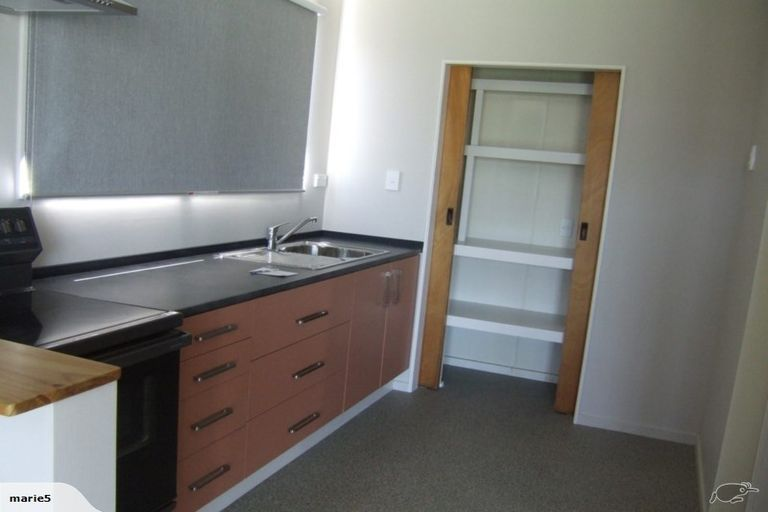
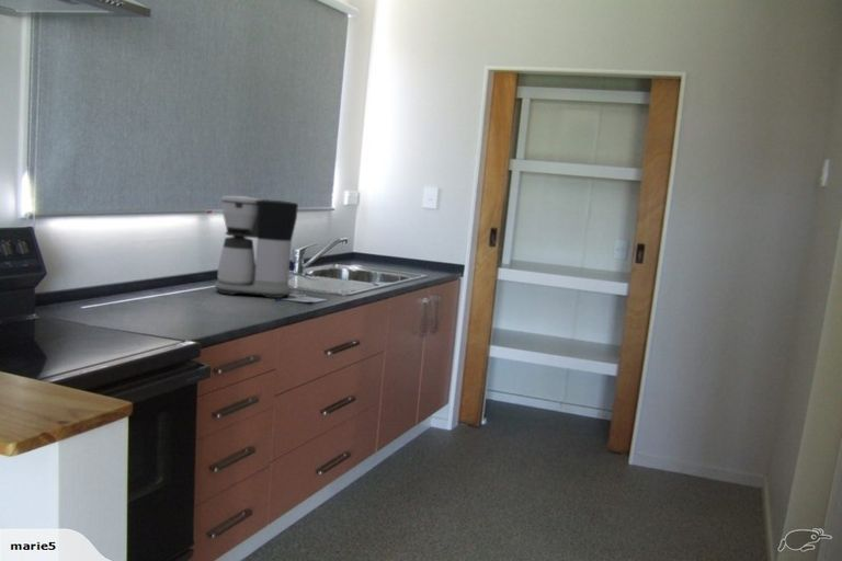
+ coffee maker [214,195,299,299]
